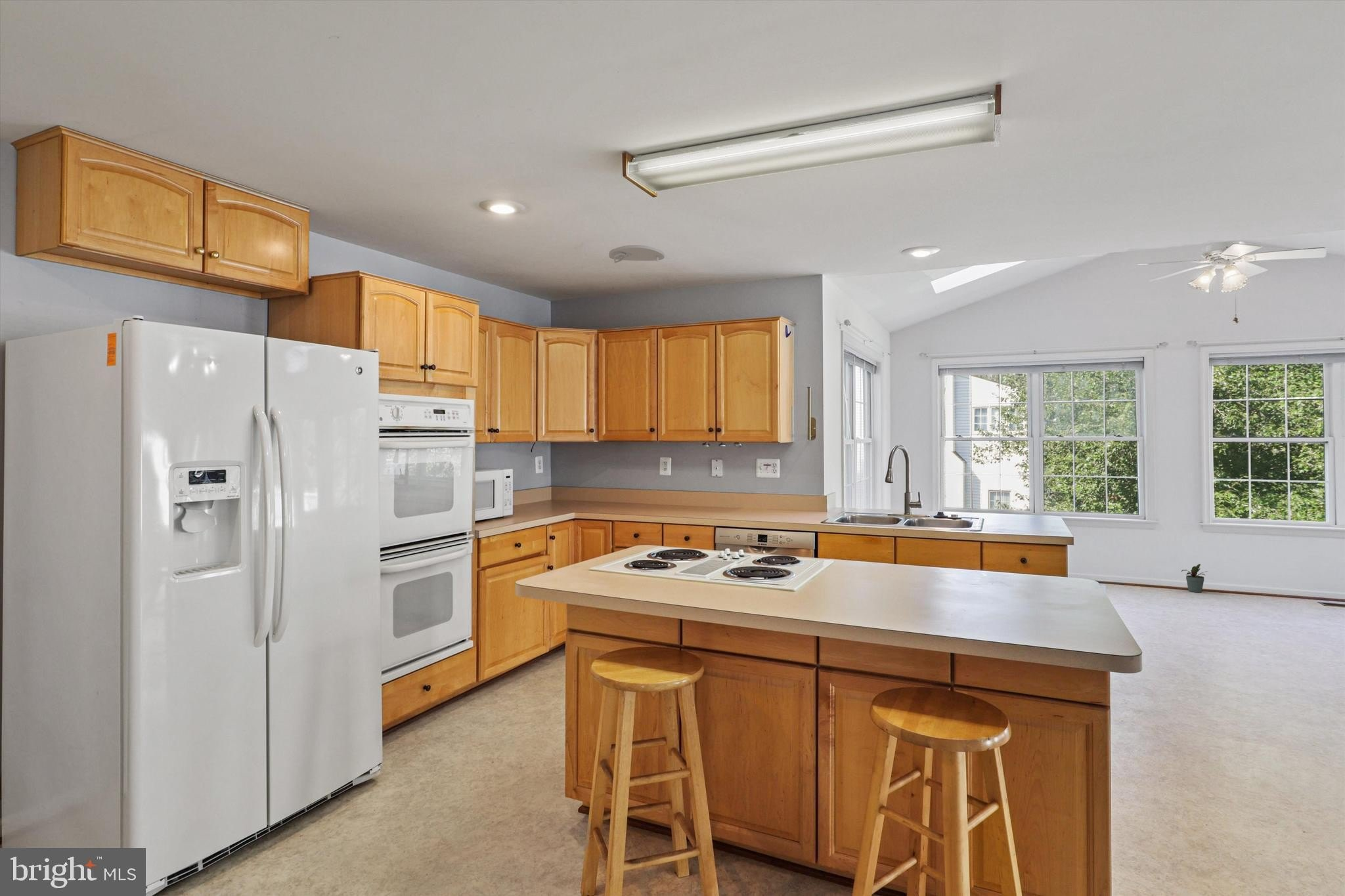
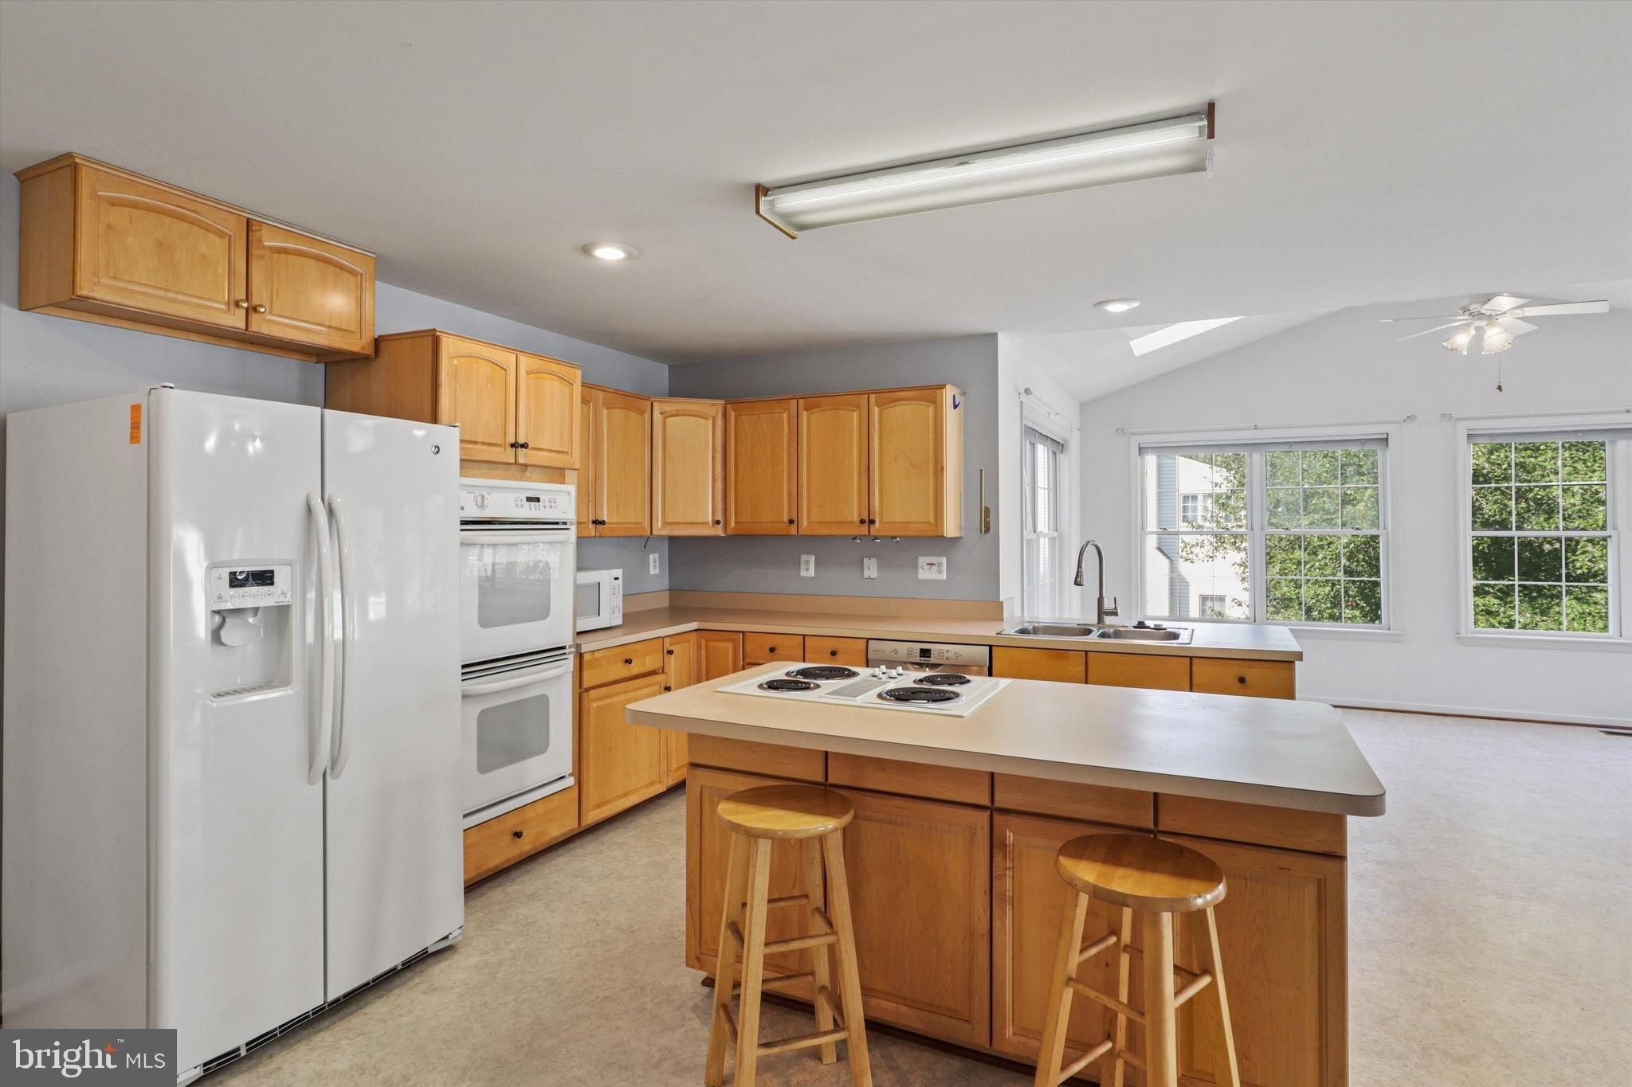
- potted plant [1181,563,1208,593]
- smoke detector [608,244,665,264]
